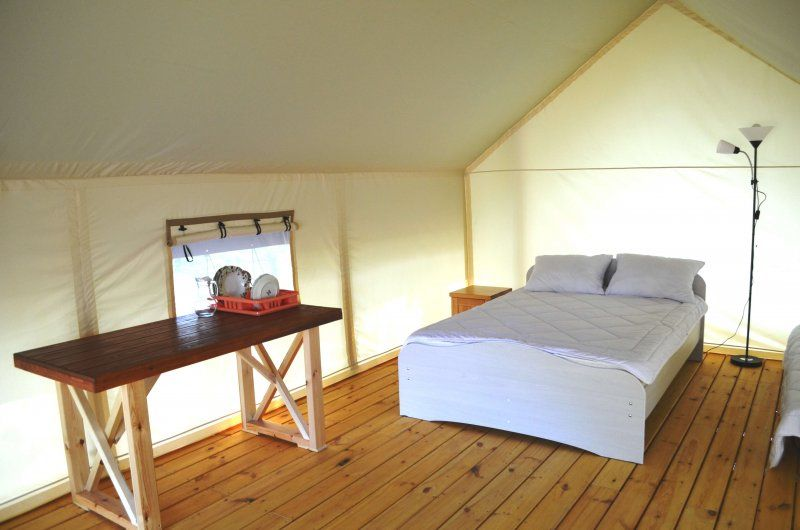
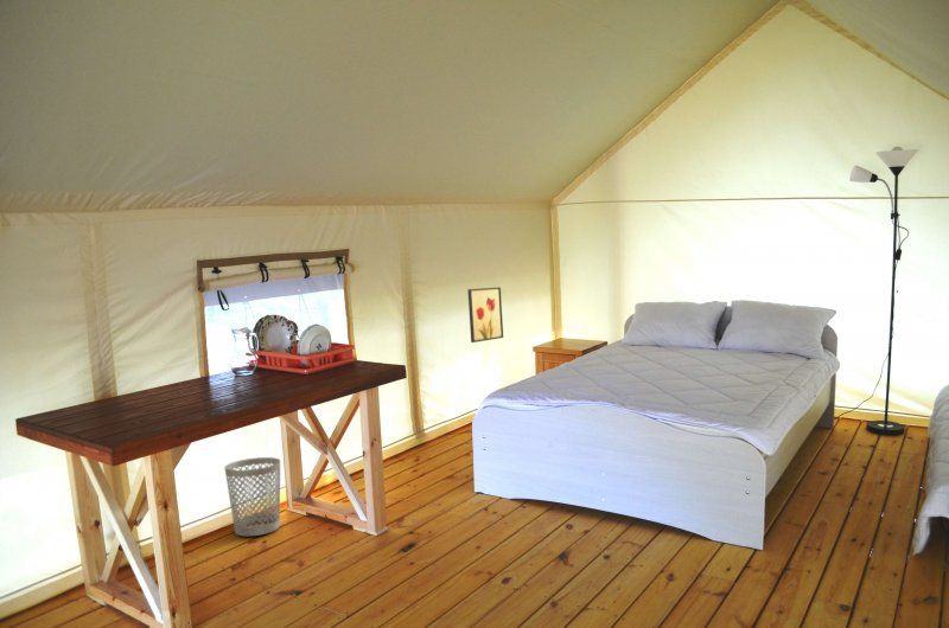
+ wall art [467,287,504,344]
+ wastebasket [223,456,281,538]
